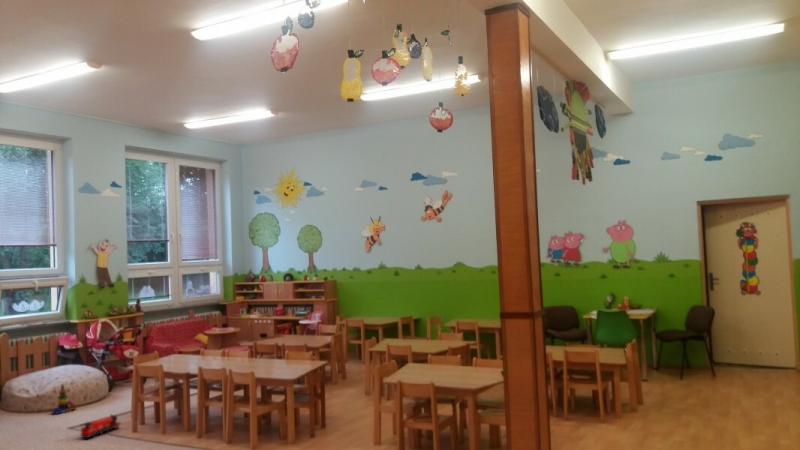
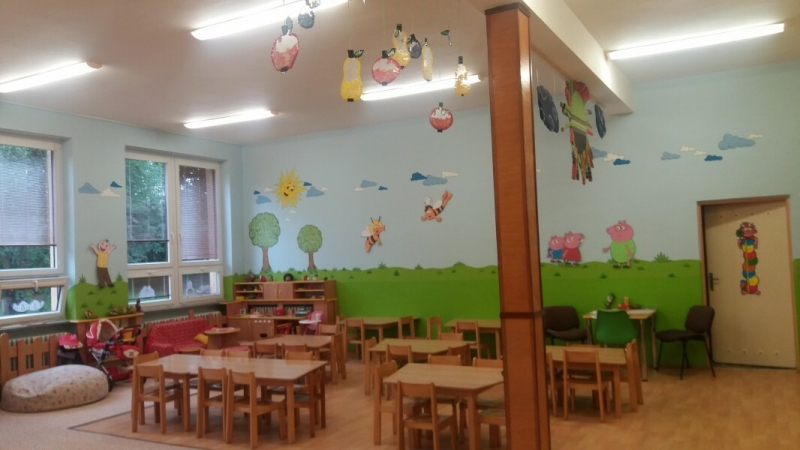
- toy train [80,413,122,439]
- stacking toy [51,383,77,416]
